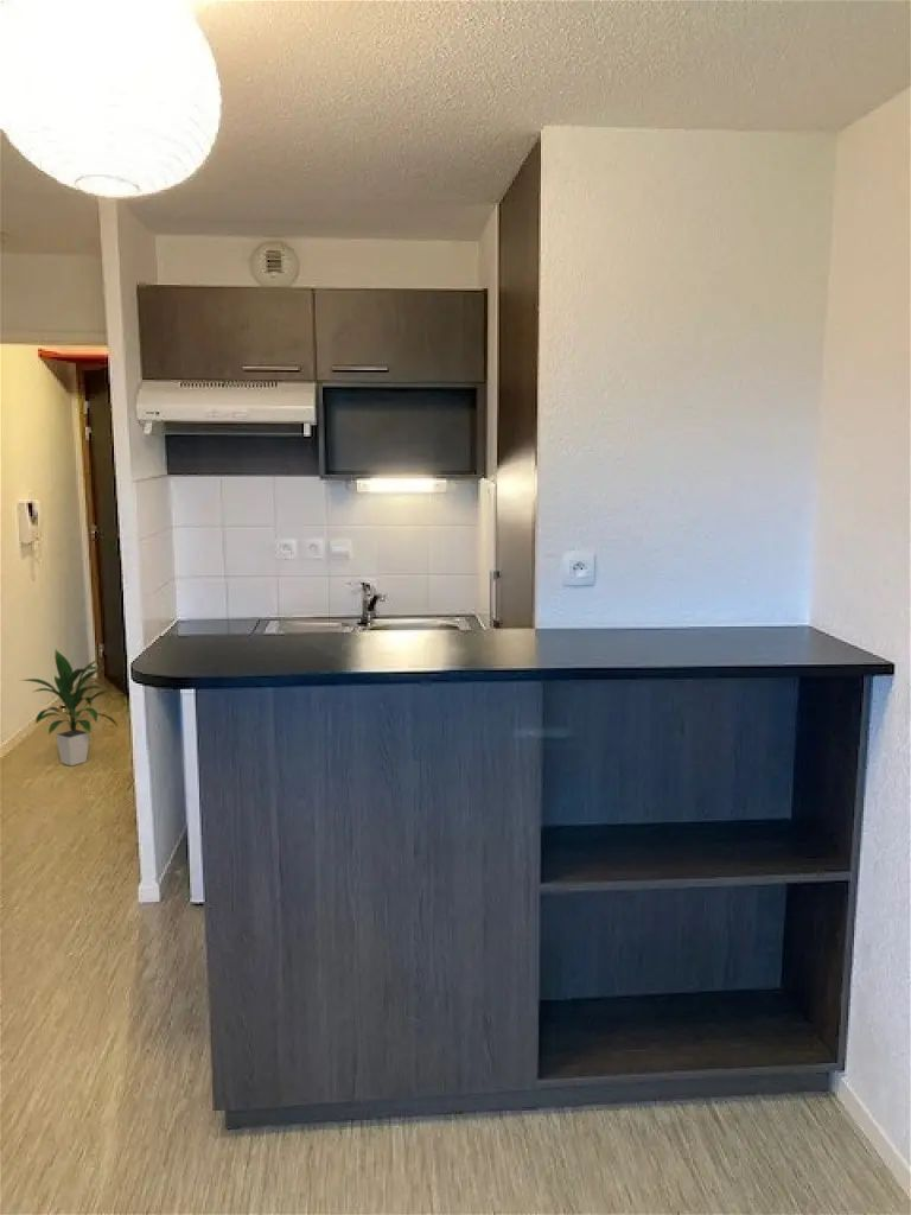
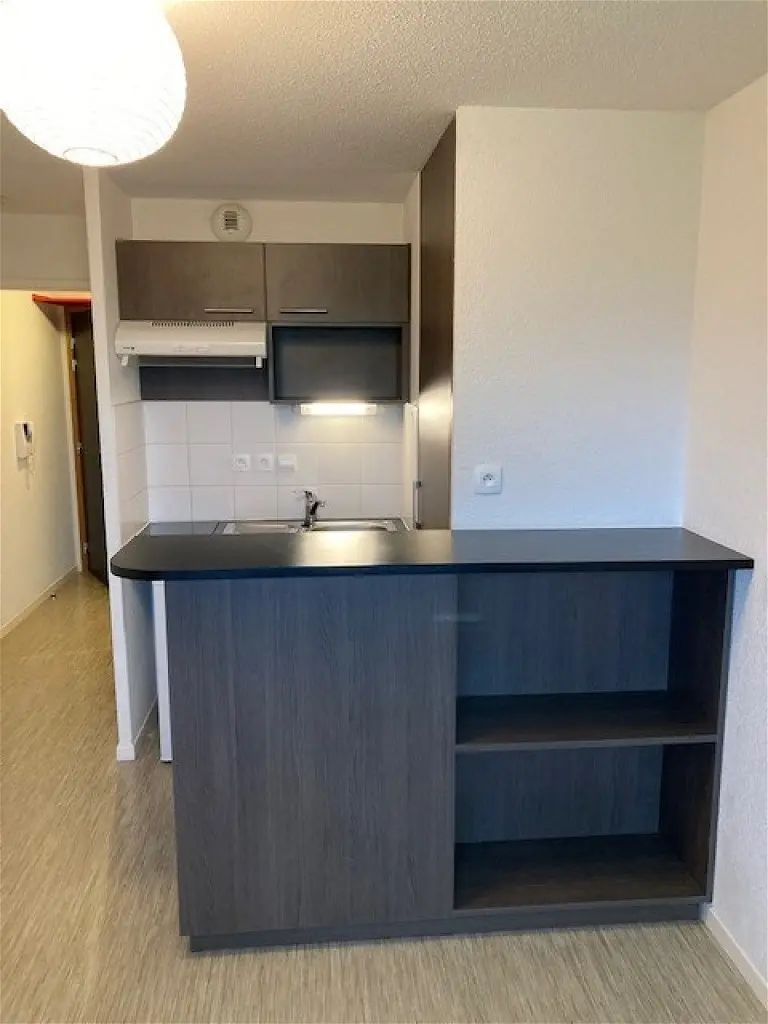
- indoor plant [17,649,120,766]
